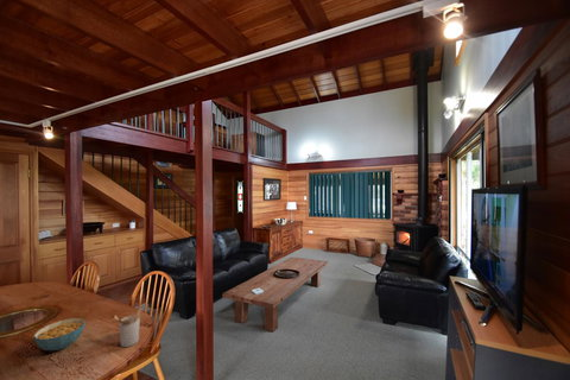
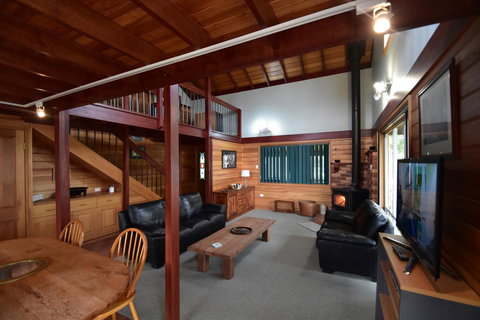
- cereal bowl [32,317,87,352]
- utensil holder [113,308,144,348]
